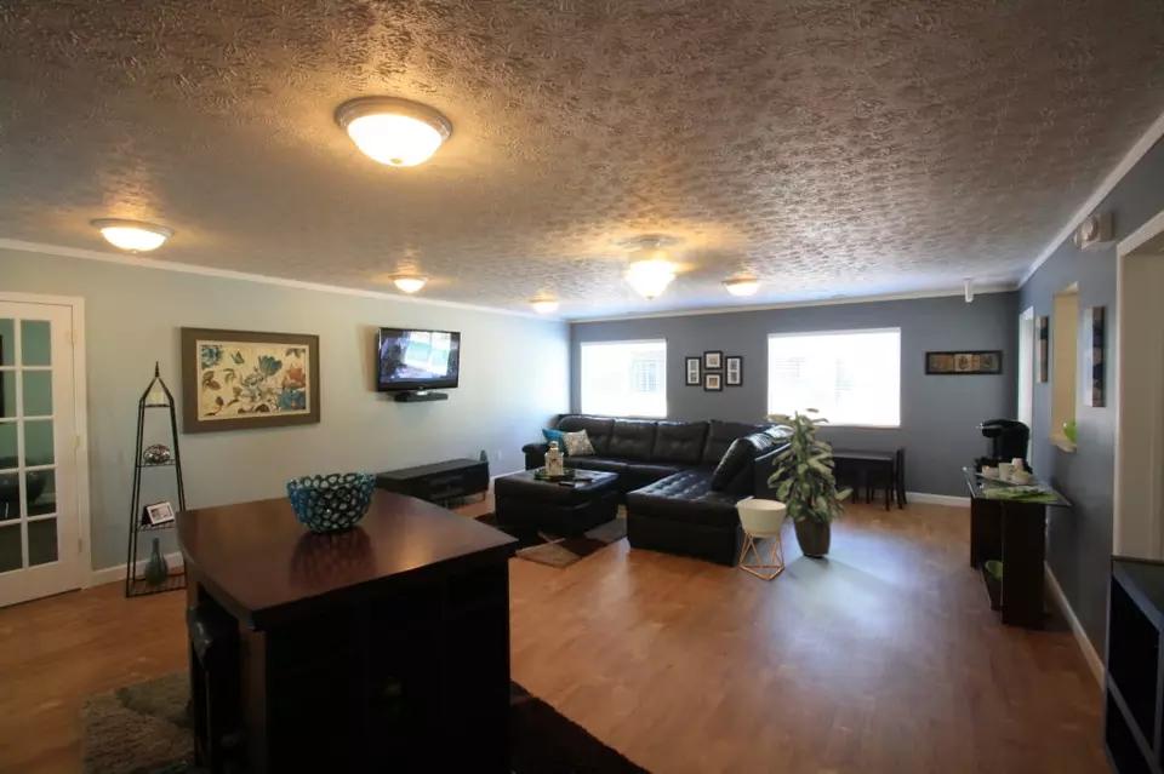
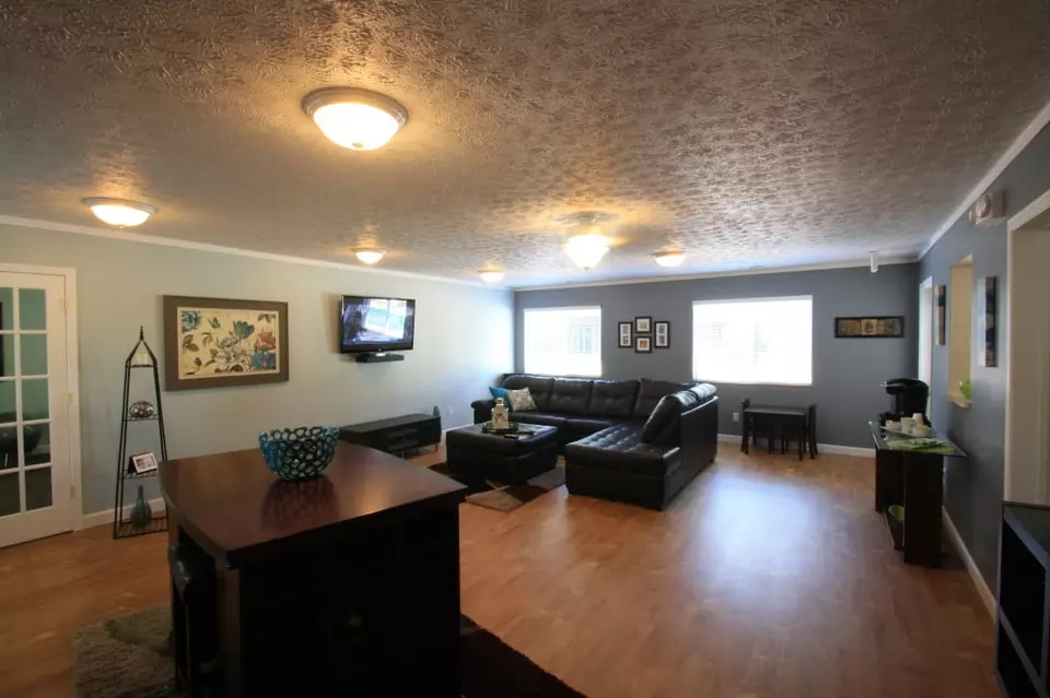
- planter [736,498,787,581]
- indoor plant [763,407,855,558]
